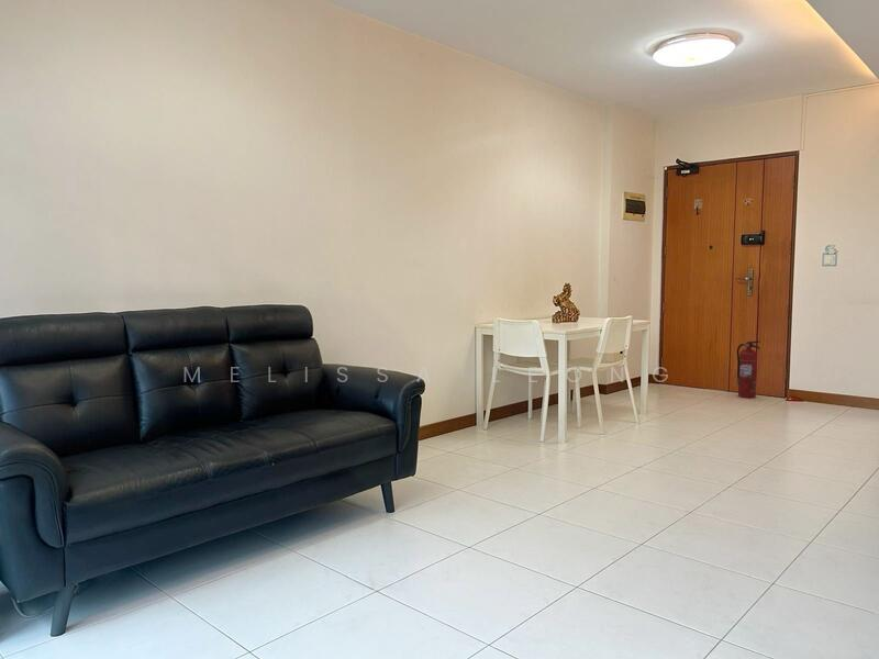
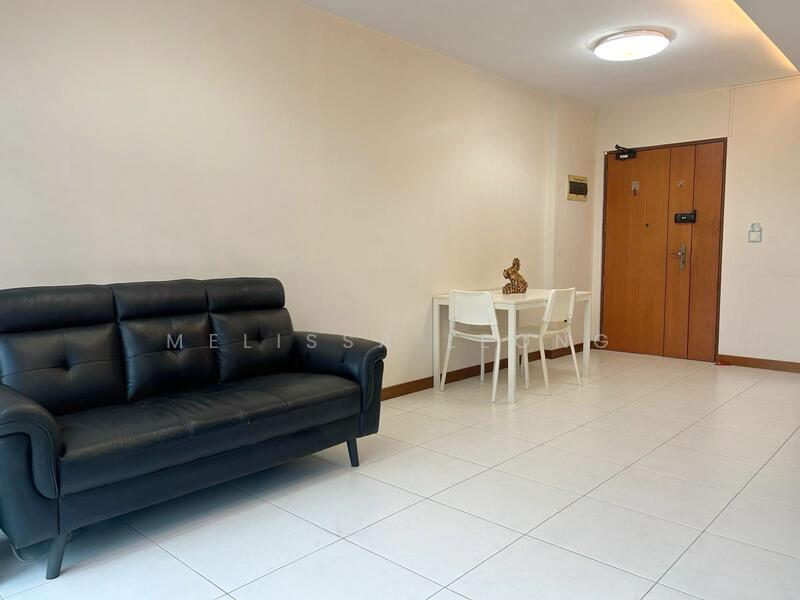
- fire extinguisher [736,339,761,399]
